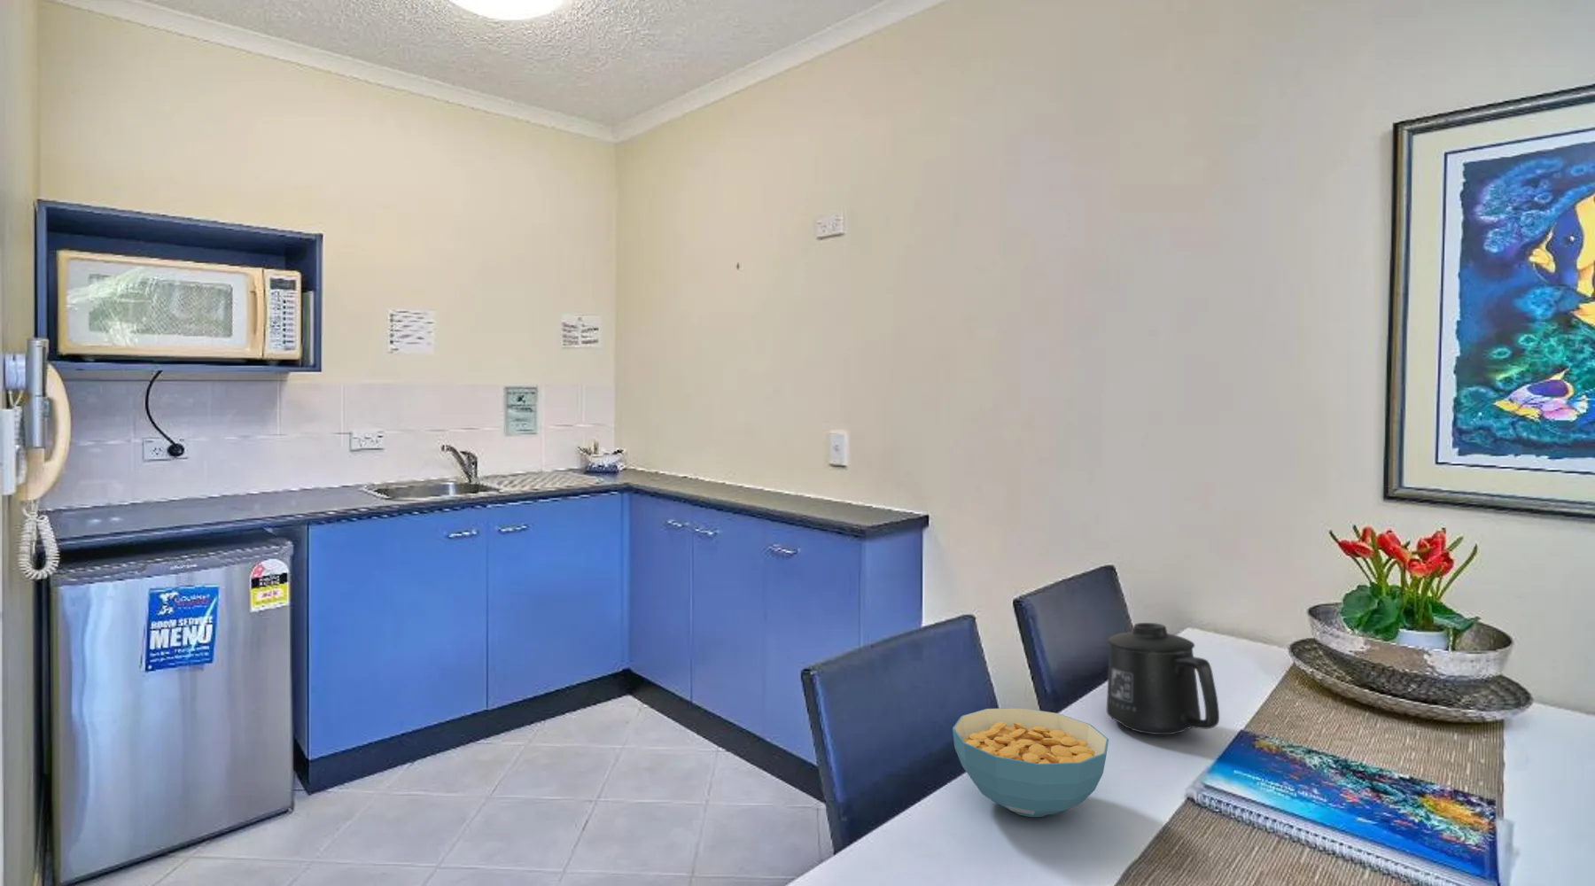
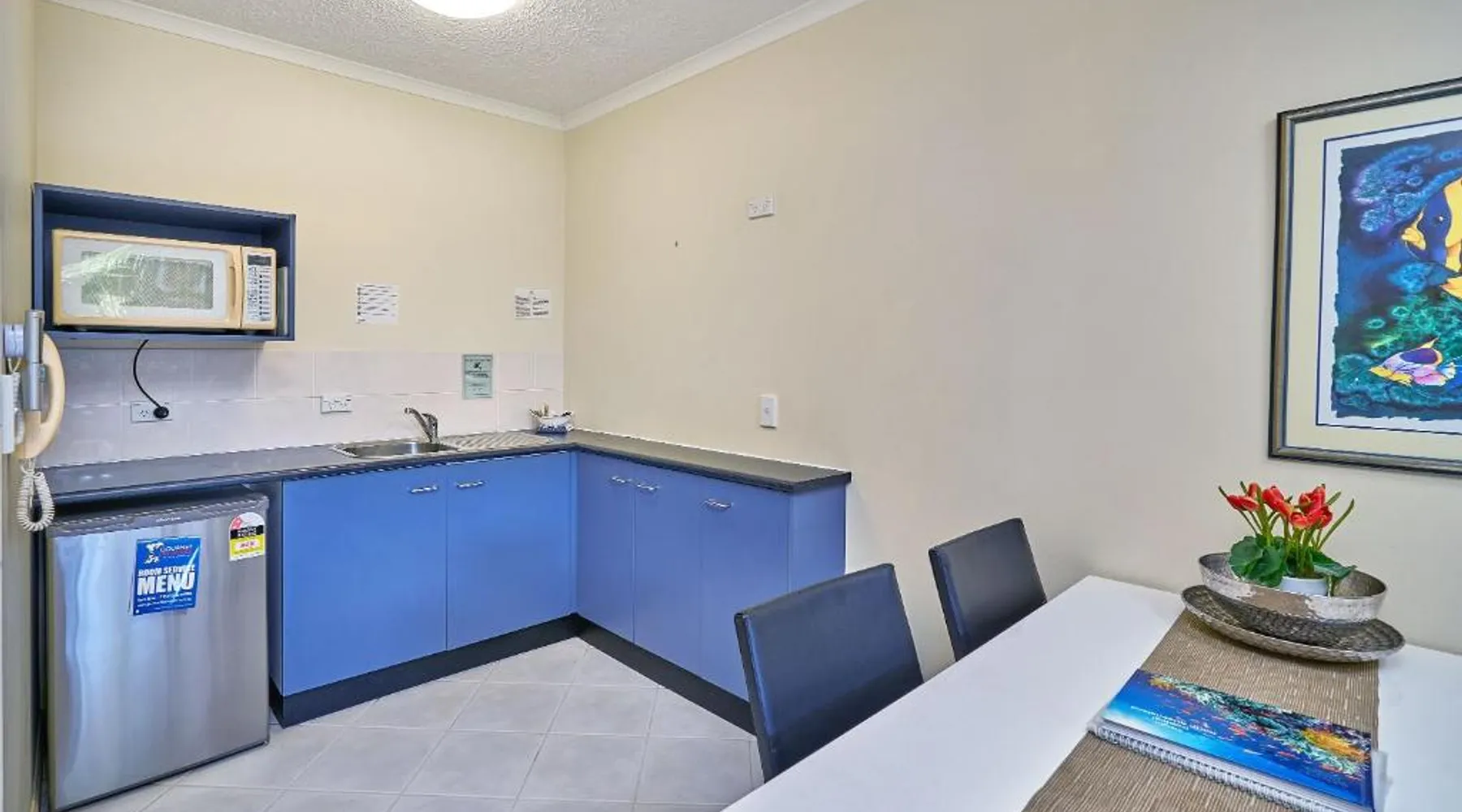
- cereal bowl [951,707,1110,817]
- mug [1106,622,1220,735]
